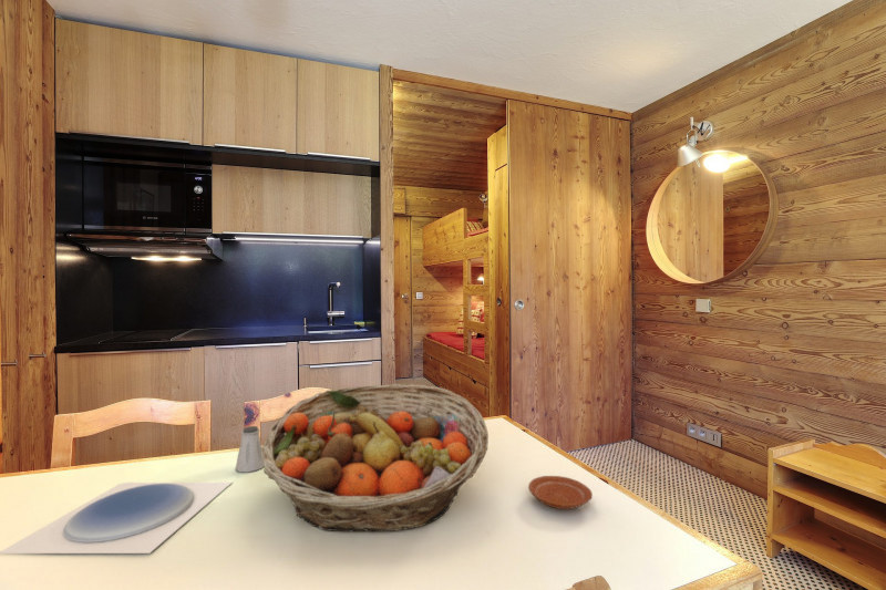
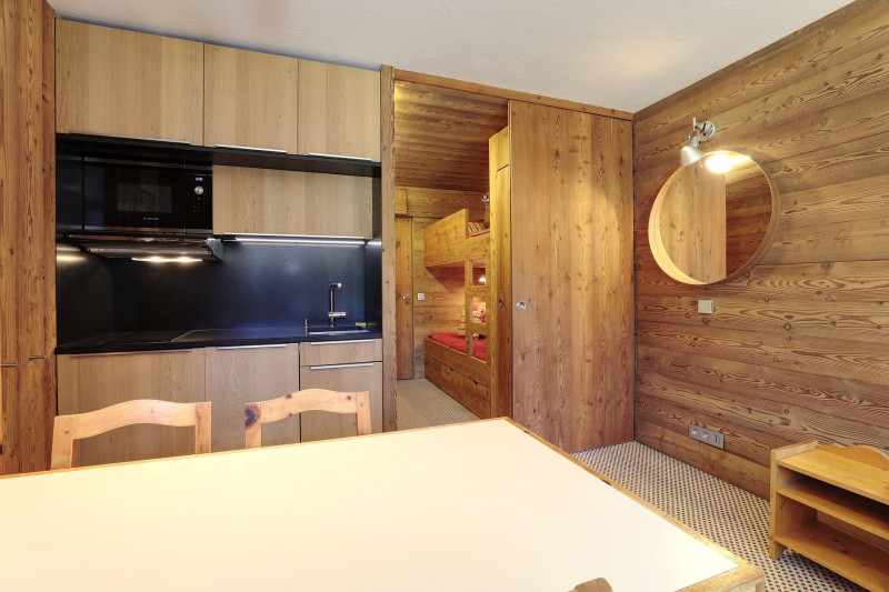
- saltshaker [235,425,265,473]
- plate [527,475,594,510]
- plate [0,482,233,555]
- fruit basket [260,383,490,532]
